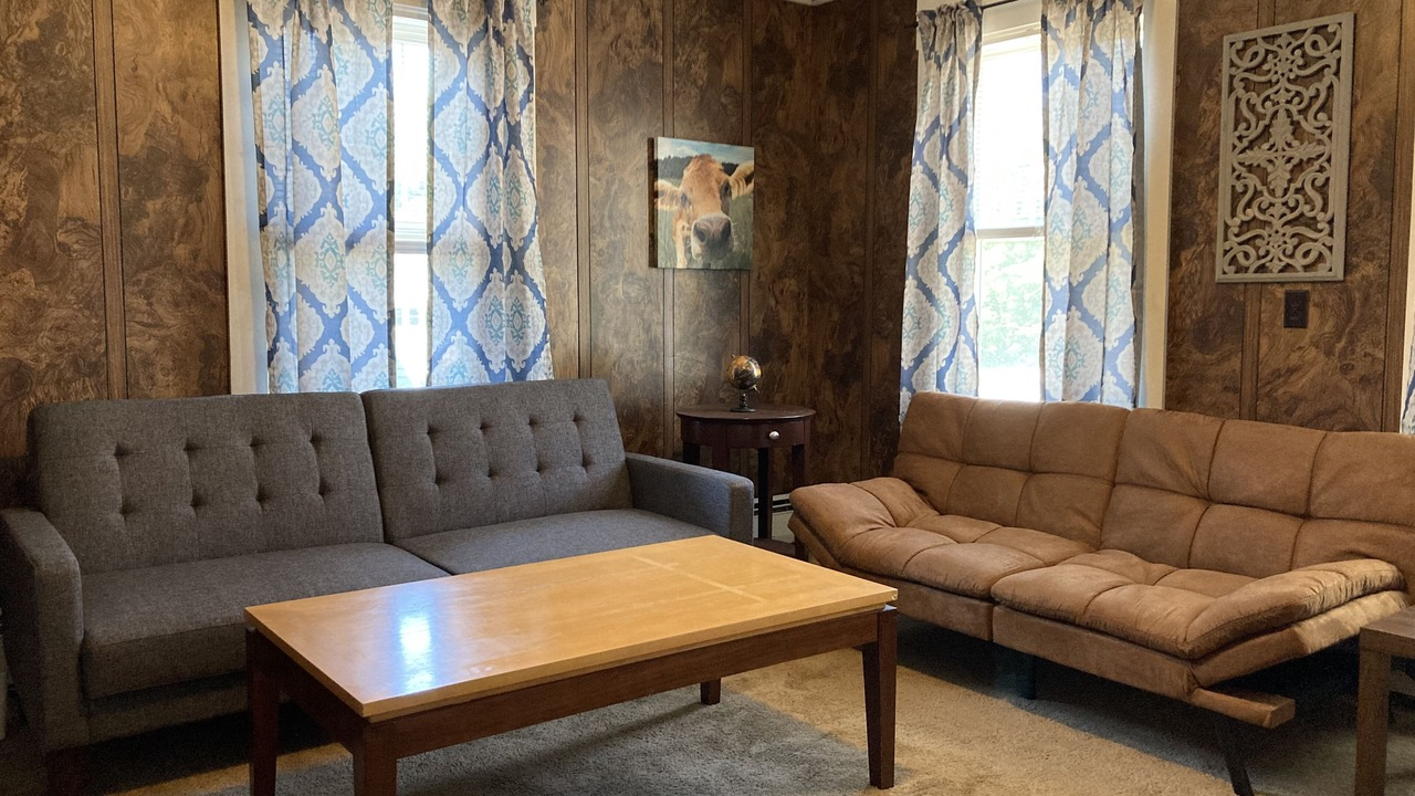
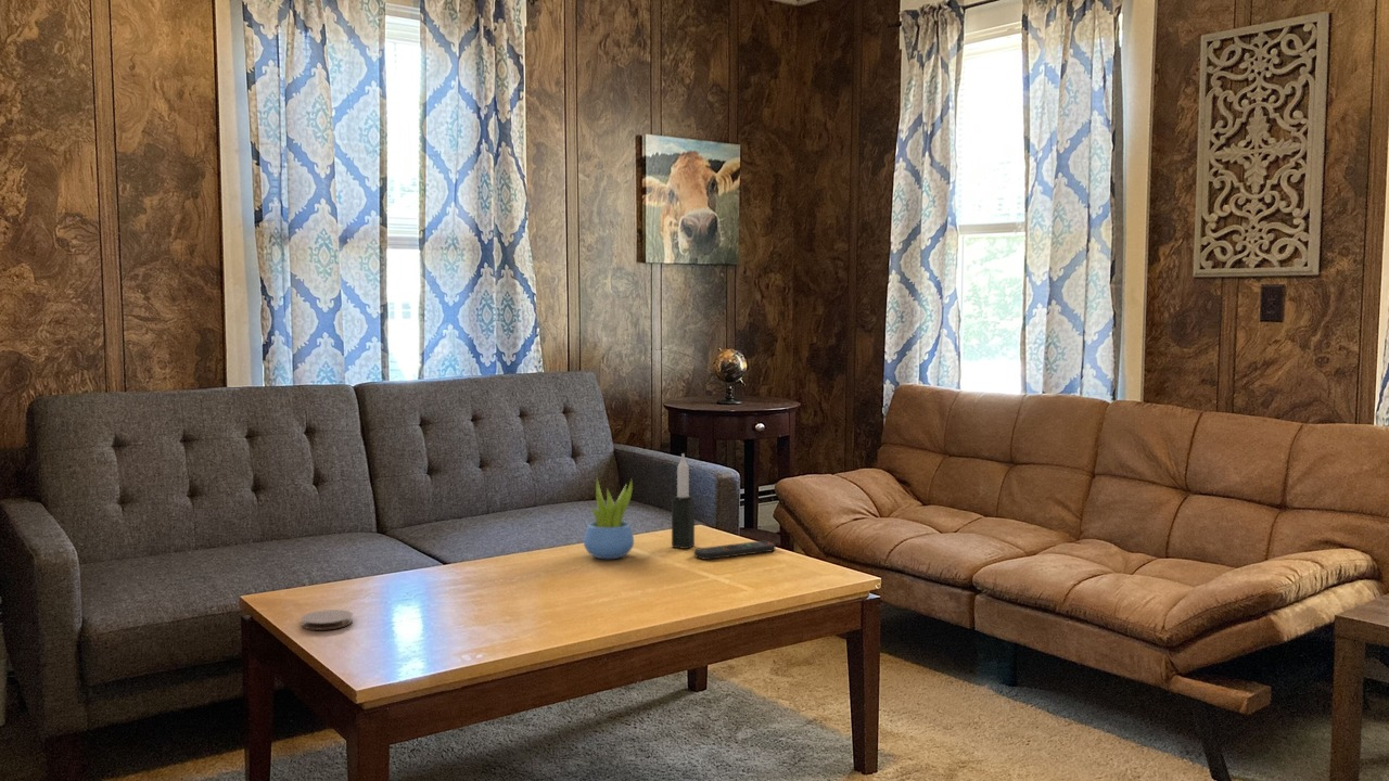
+ remote control [693,540,776,561]
+ candle [671,452,696,550]
+ succulent plant [583,477,635,560]
+ coaster [301,609,354,631]
